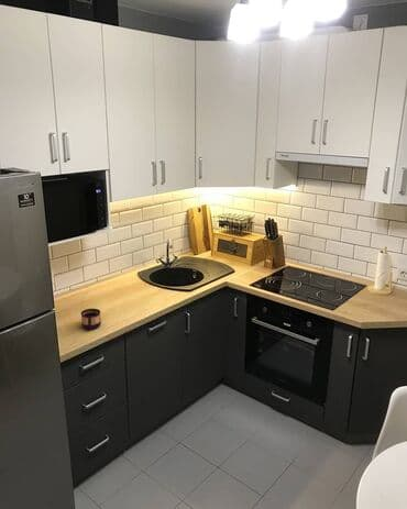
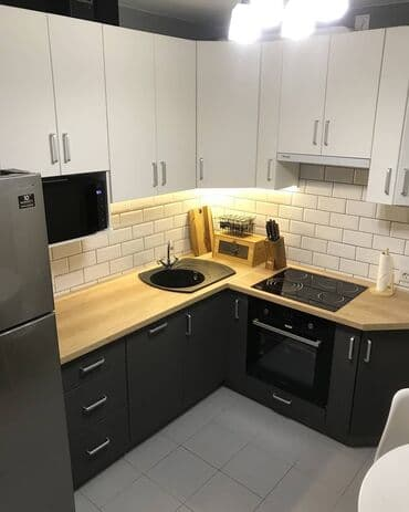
- cup [80,308,102,331]
